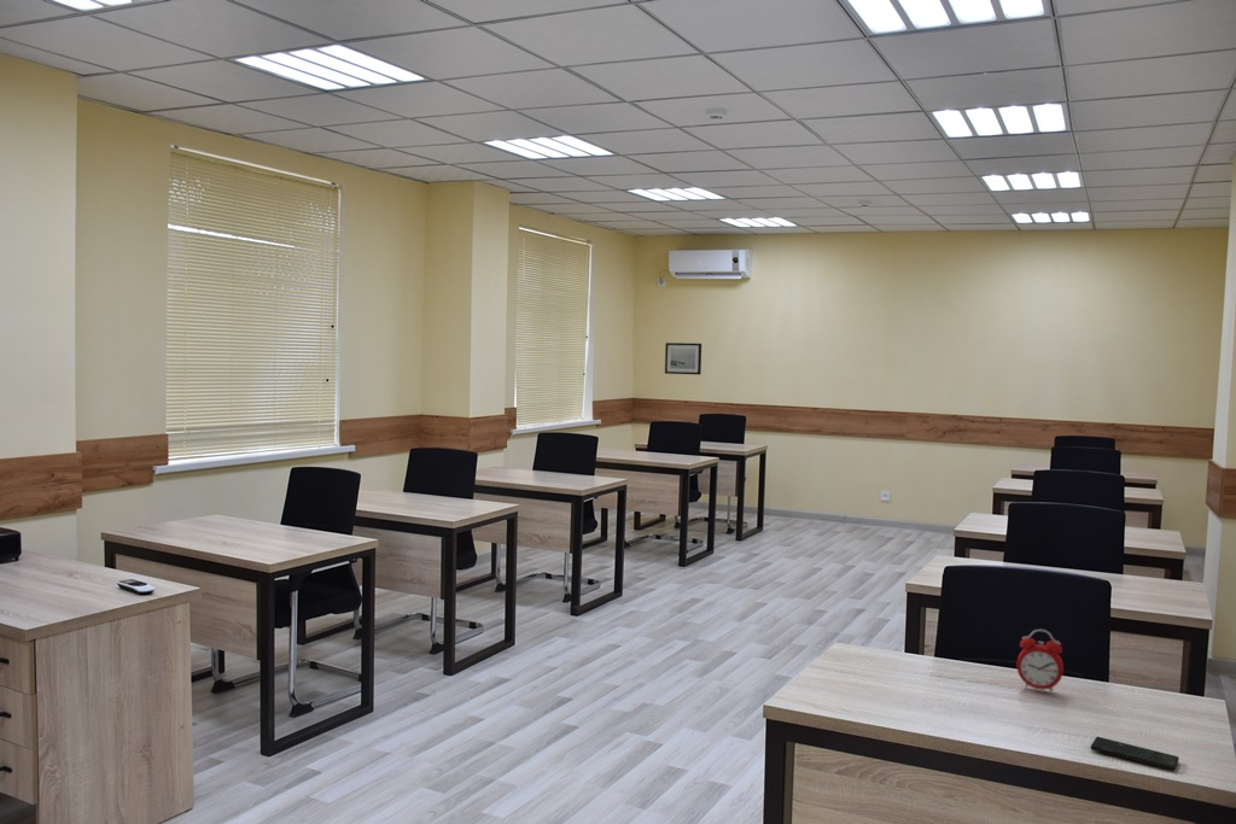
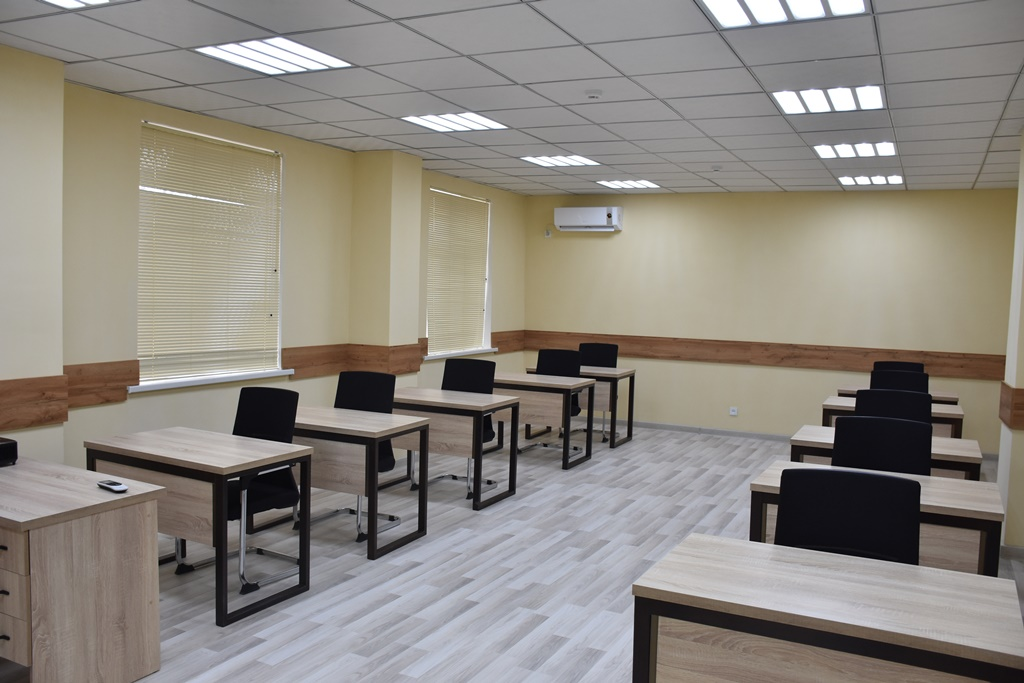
- smartphone [1090,736,1180,772]
- alarm clock [1015,629,1065,695]
- wall art [664,341,702,376]
